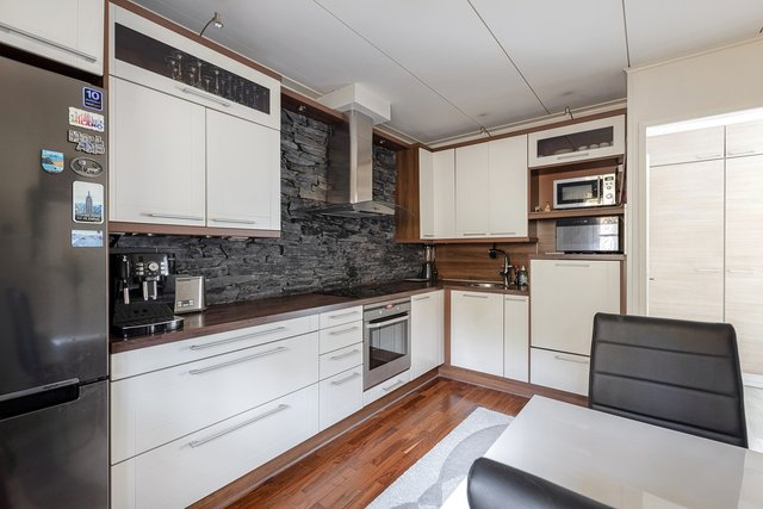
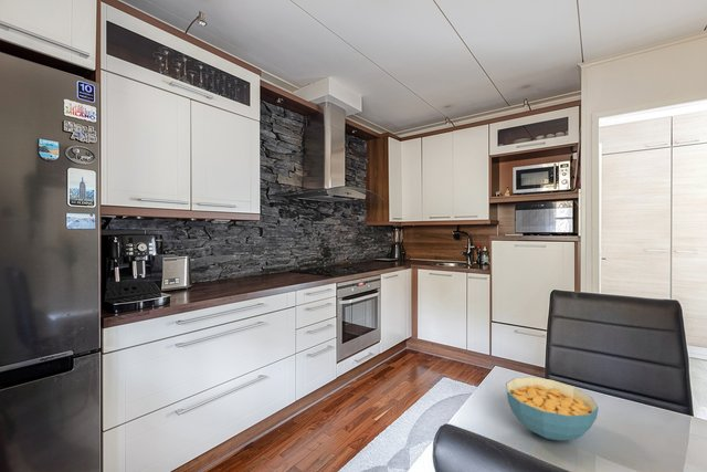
+ cereal bowl [505,376,600,442]
